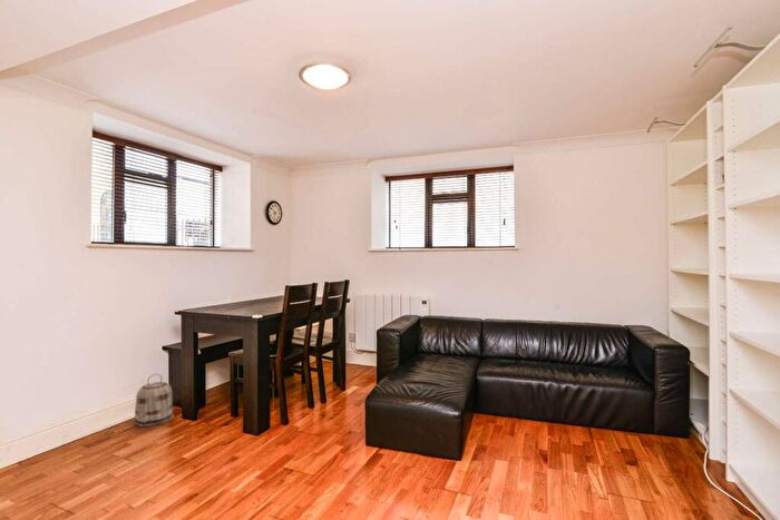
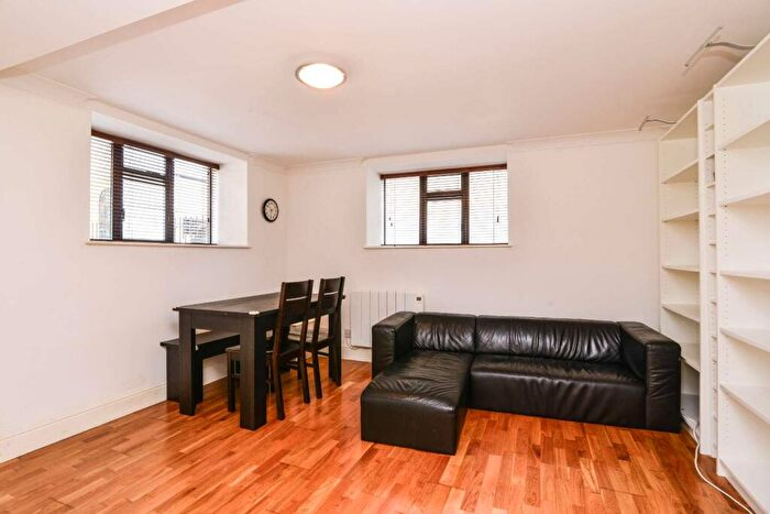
- basket [134,373,175,428]
